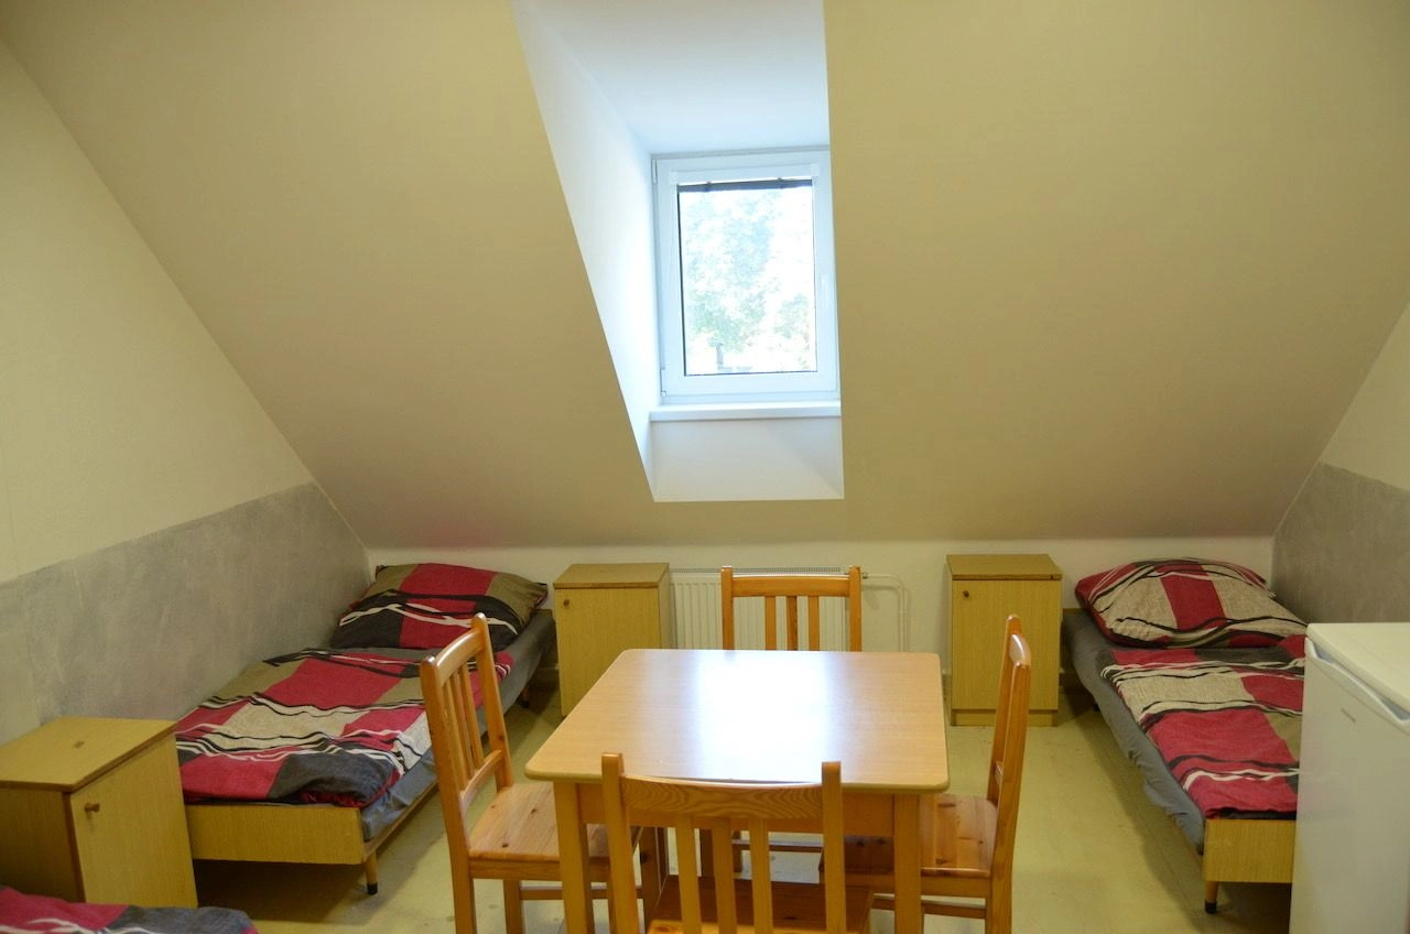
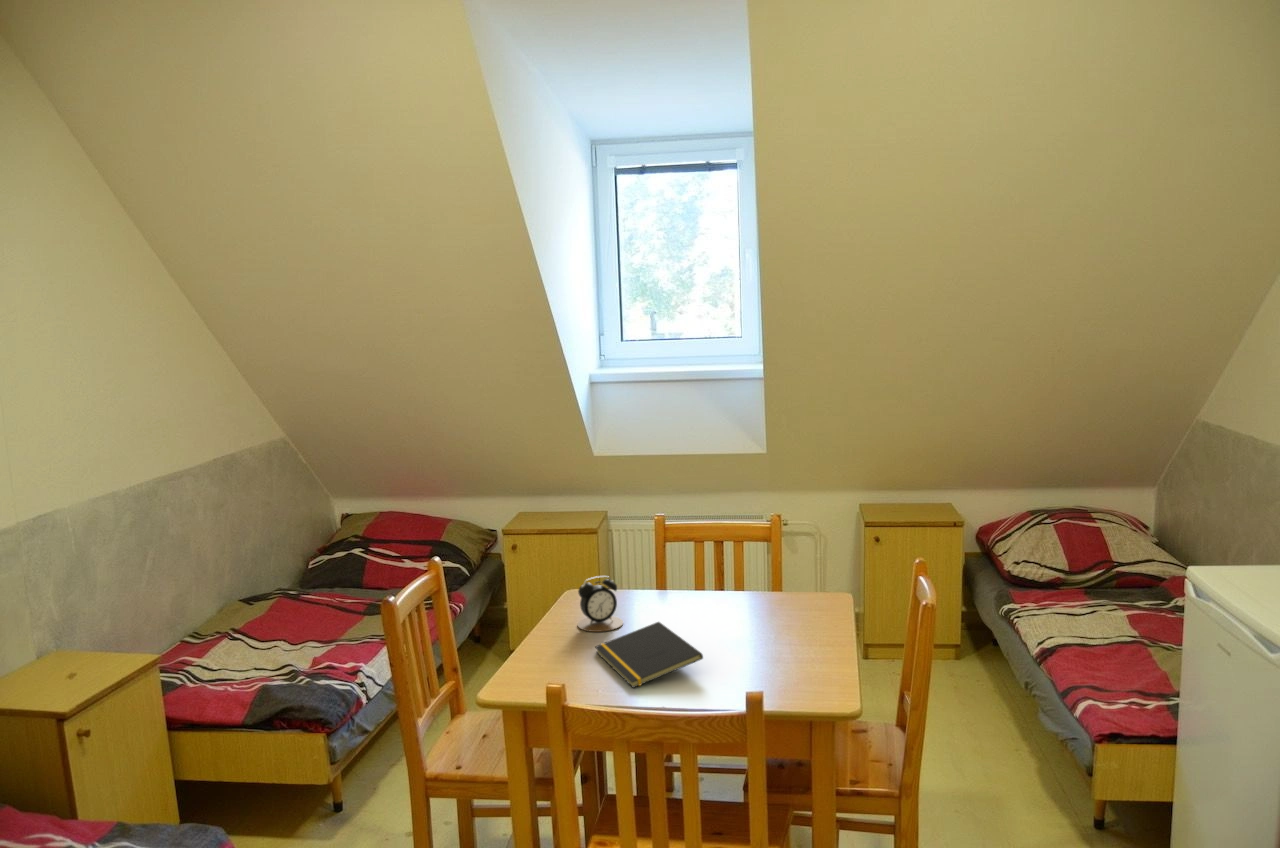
+ notepad [594,621,704,689]
+ alarm clock [577,575,624,633]
